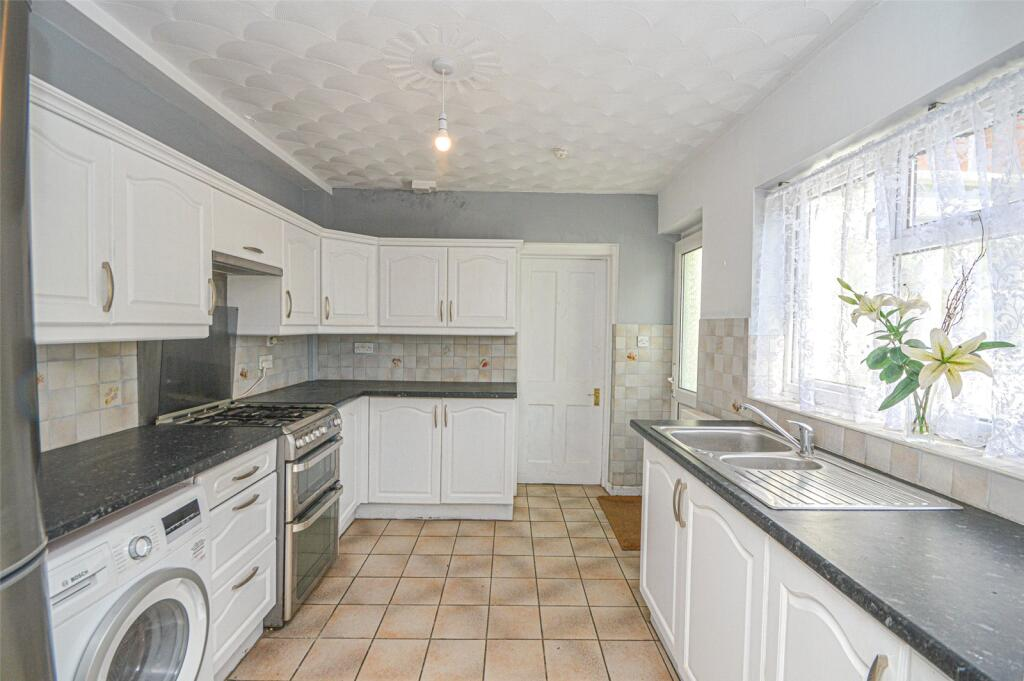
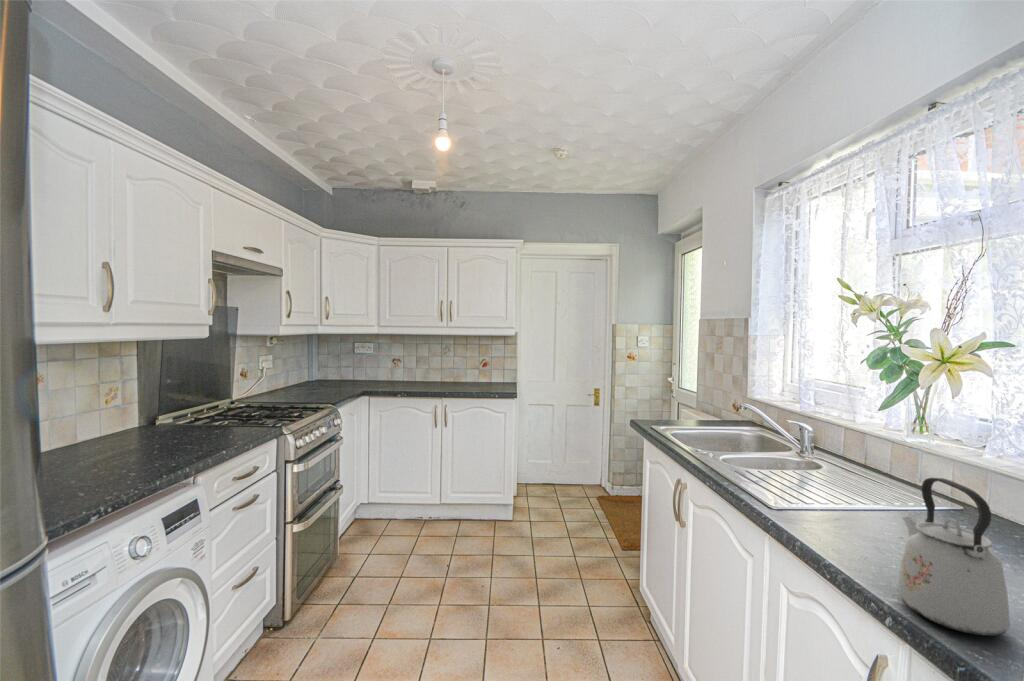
+ kettle [896,477,1011,637]
